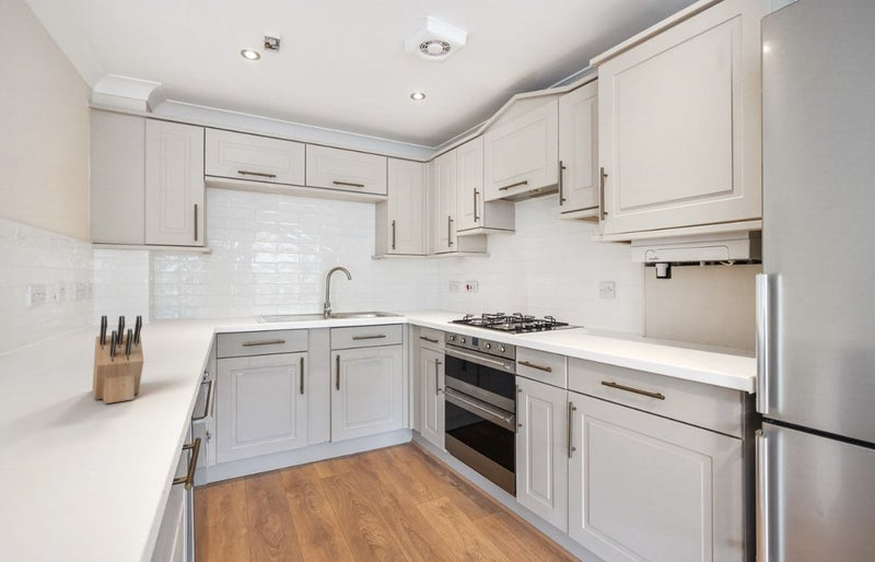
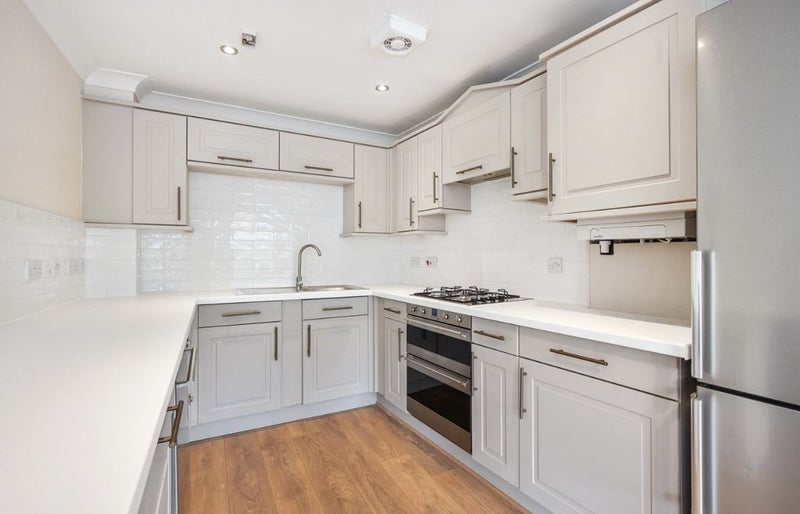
- knife block [92,315,144,405]
